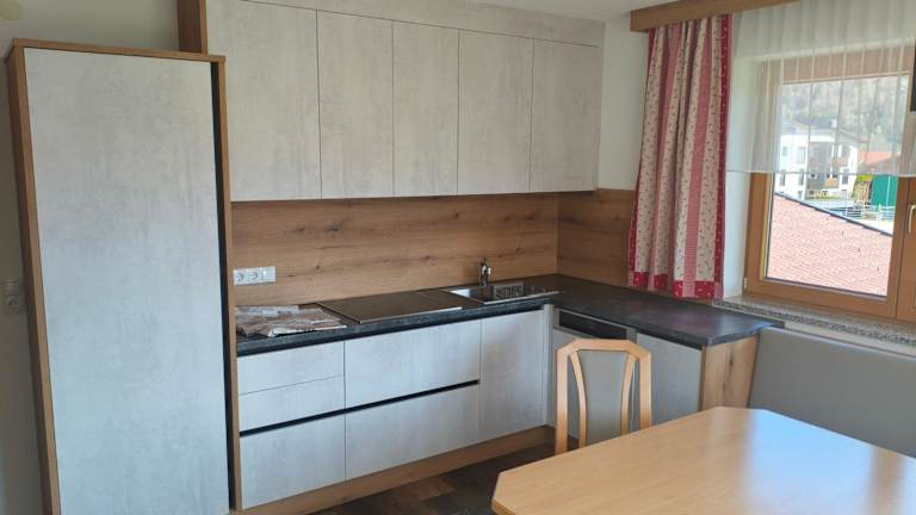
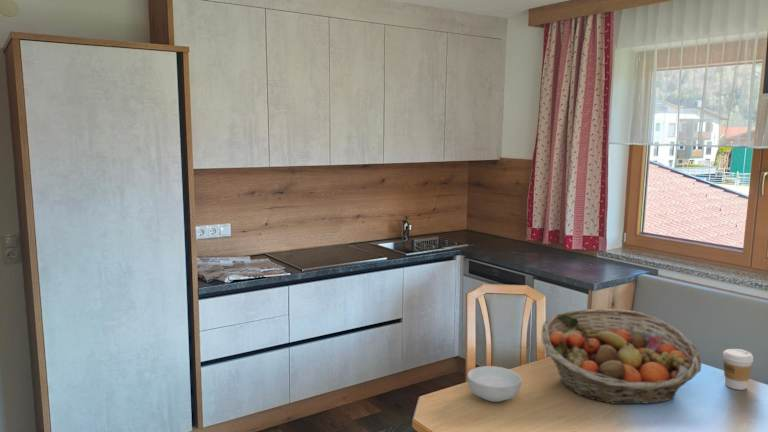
+ coffee cup [722,348,754,391]
+ cereal bowl [466,365,522,403]
+ fruit basket [541,308,702,405]
